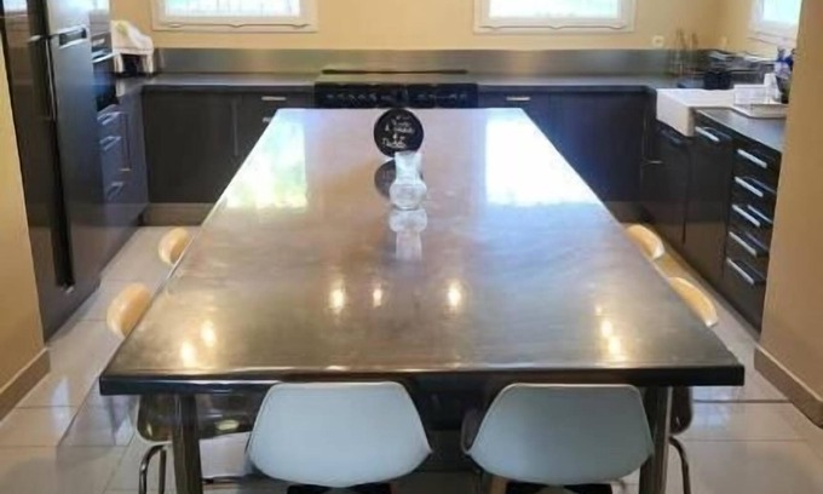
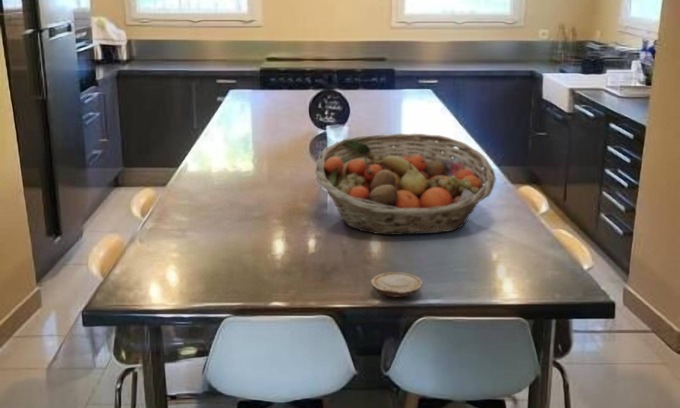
+ wood slice [370,271,423,298]
+ fruit basket [314,133,497,236]
